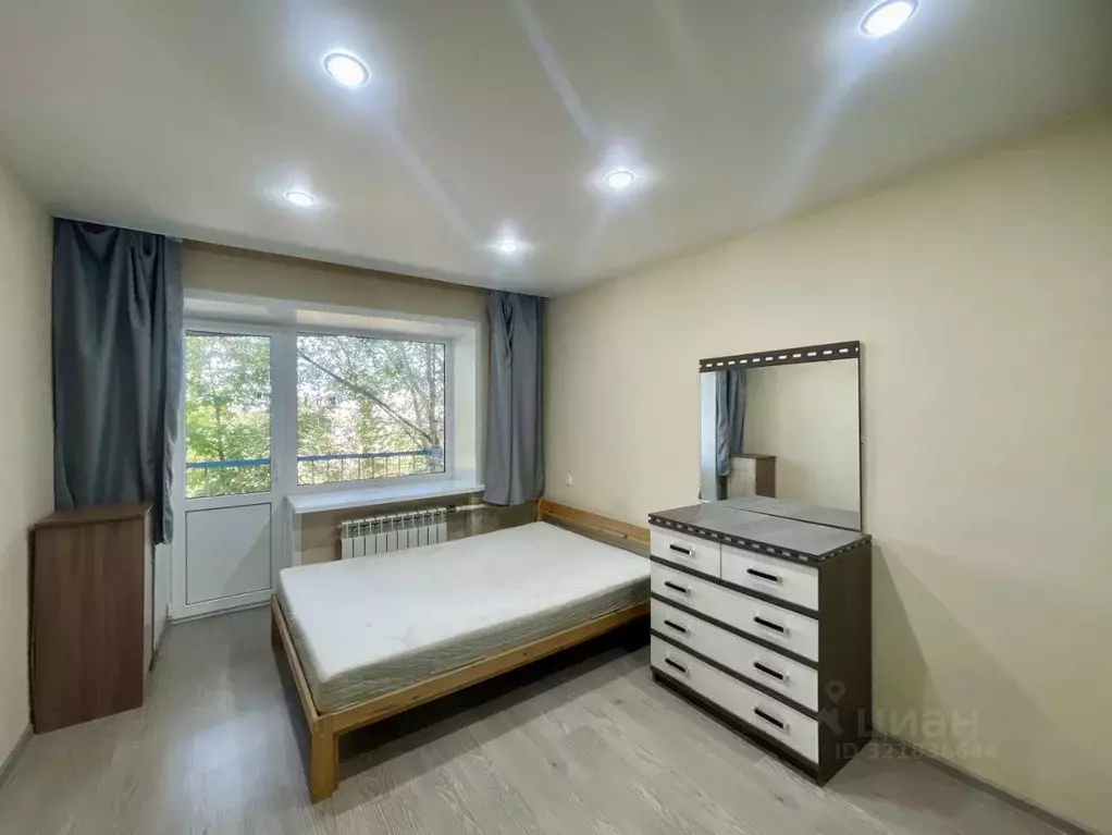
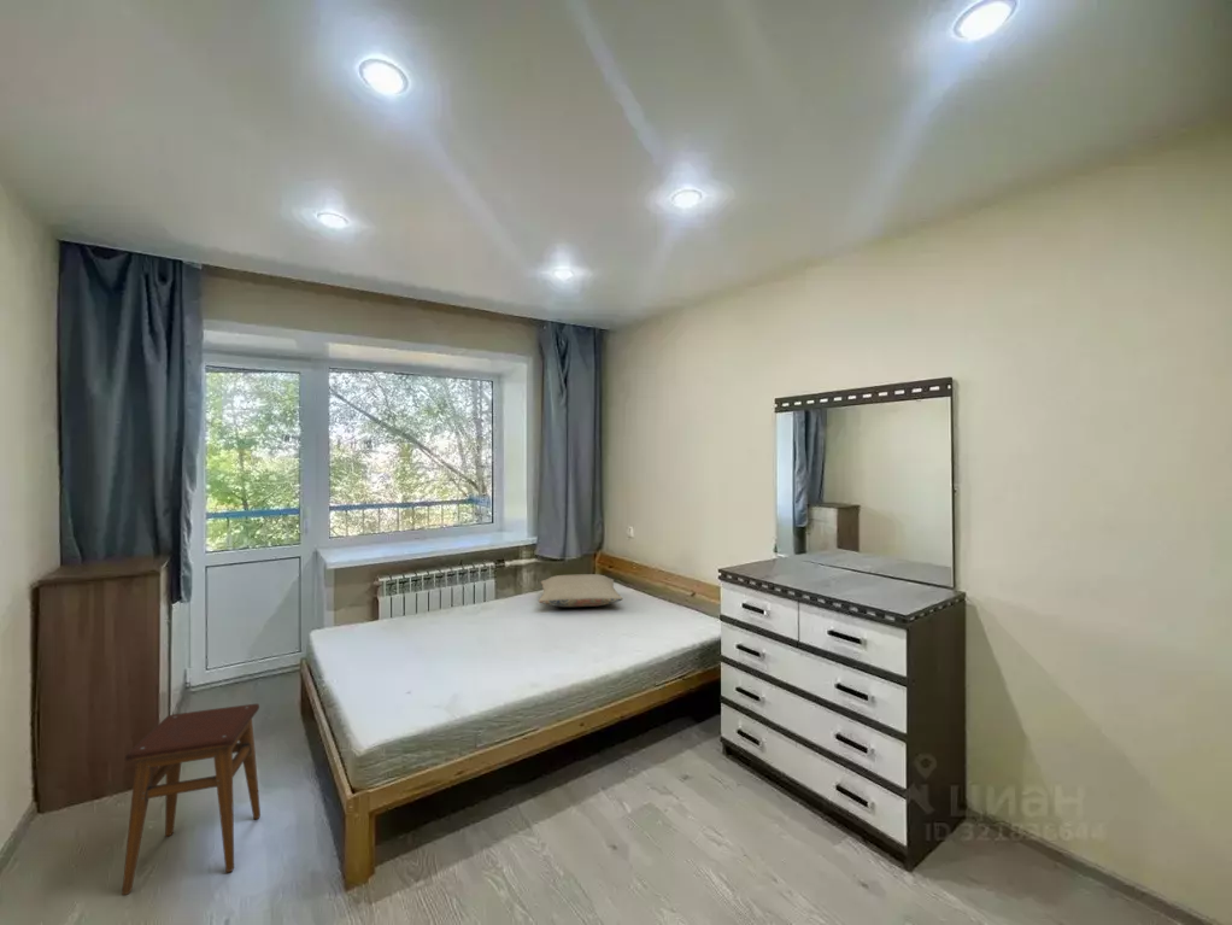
+ stool [121,702,262,896]
+ pillow [538,573,623,608]
